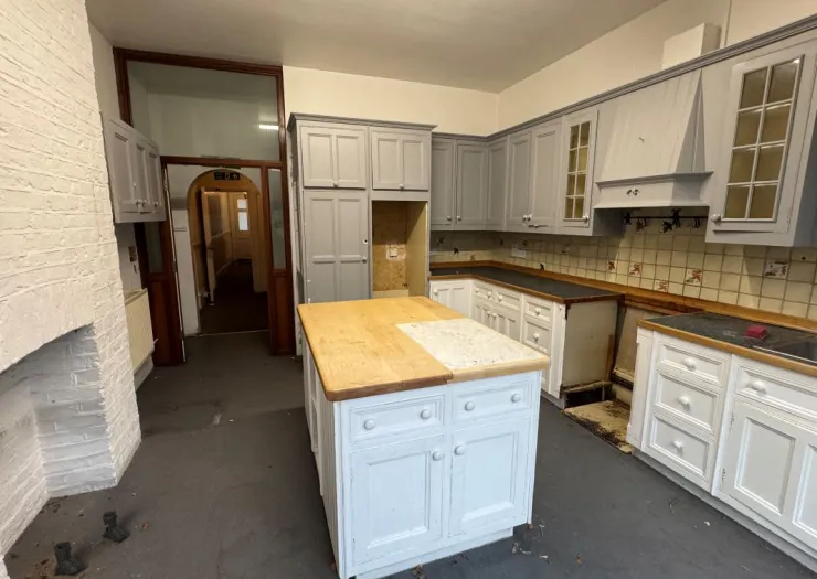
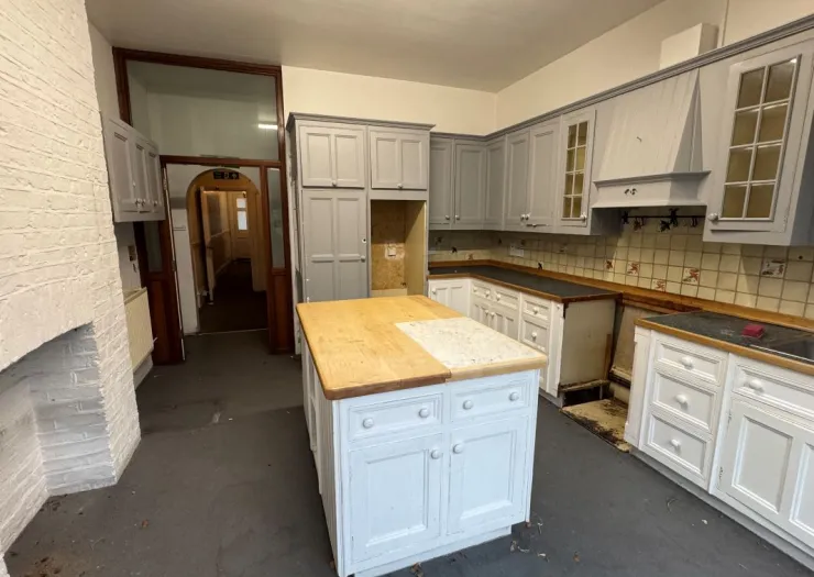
- boots [53,510,131,577]
